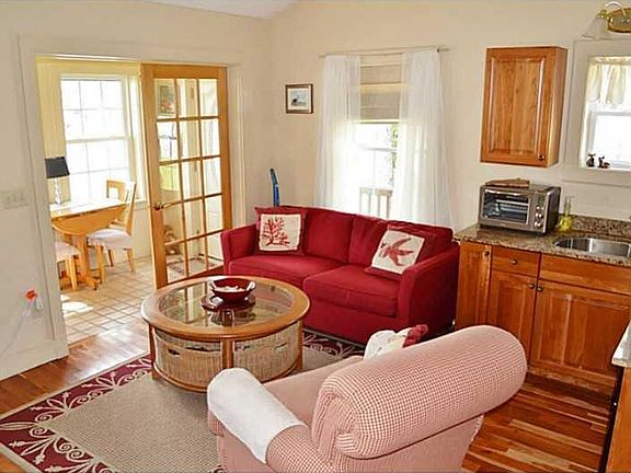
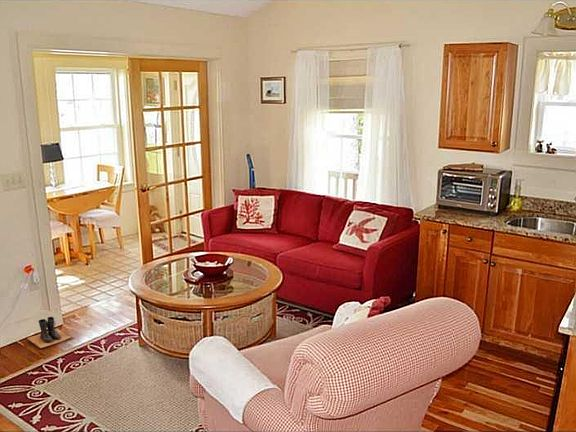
+ boots [26,316,72,349]
